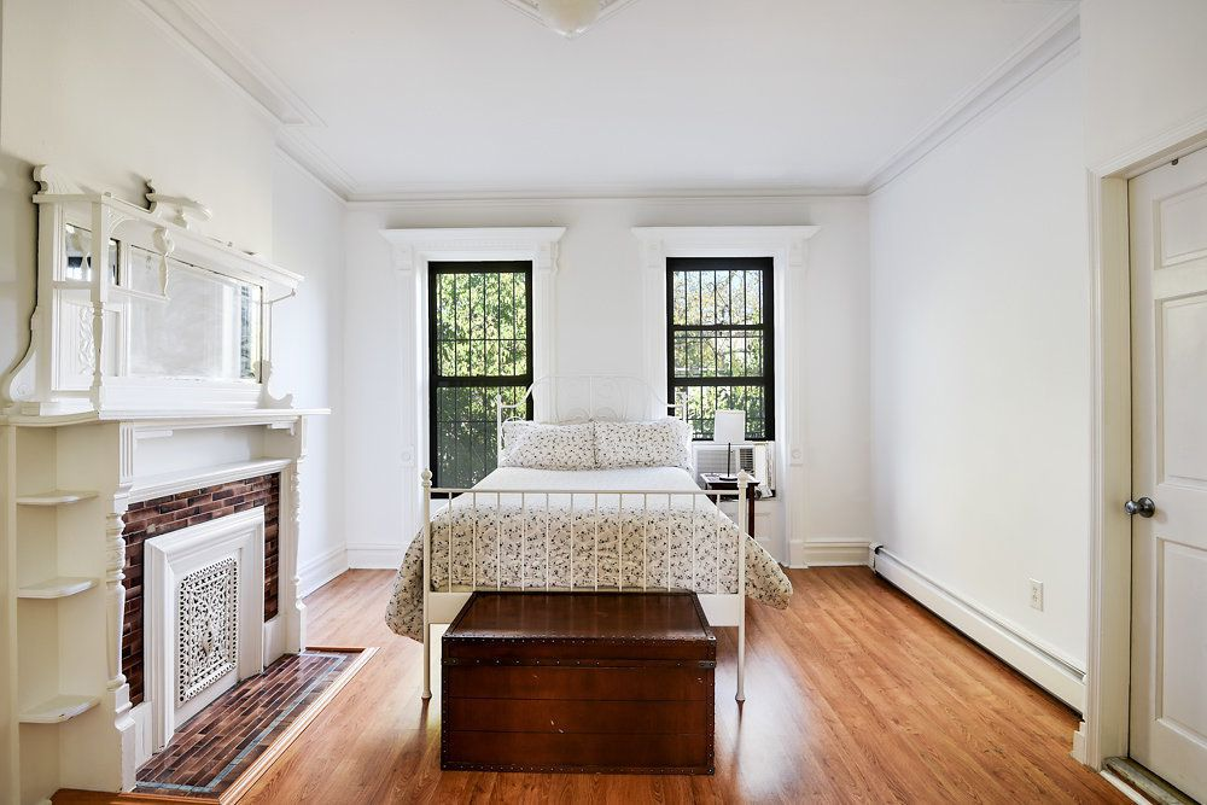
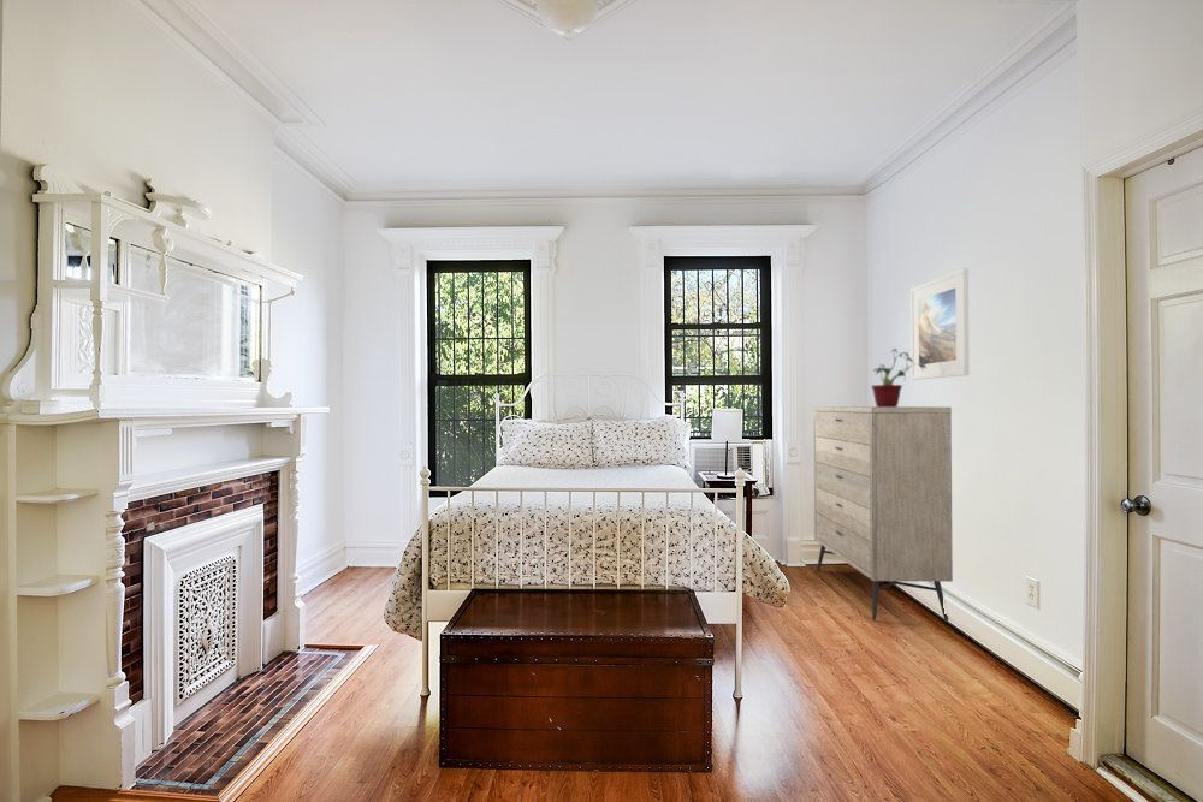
+ dresser [813,405,954,622]
+ potted plant [871,347,928,408]
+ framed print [909,267,970,381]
